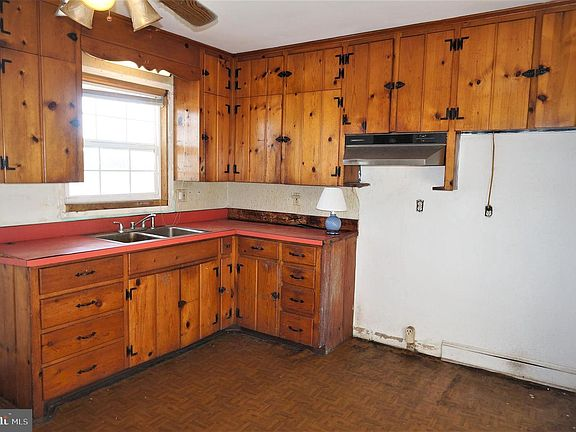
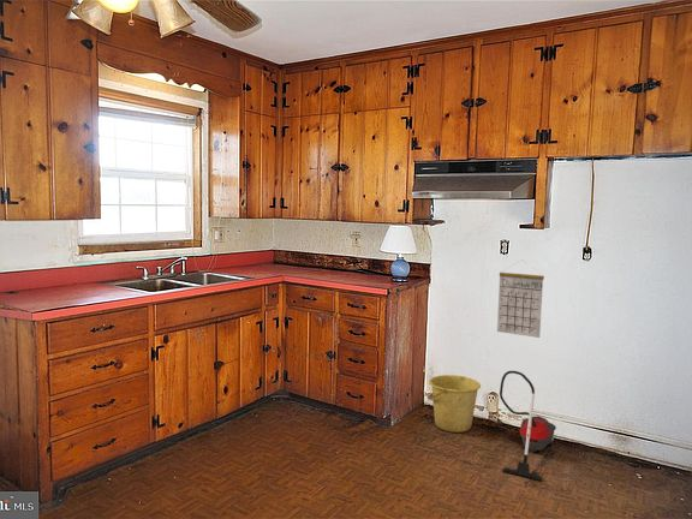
+ calendar [496,260,545,339]
+ bucket [426,374,482,434]
+ vacuum cleaner [499,370,557,482]
